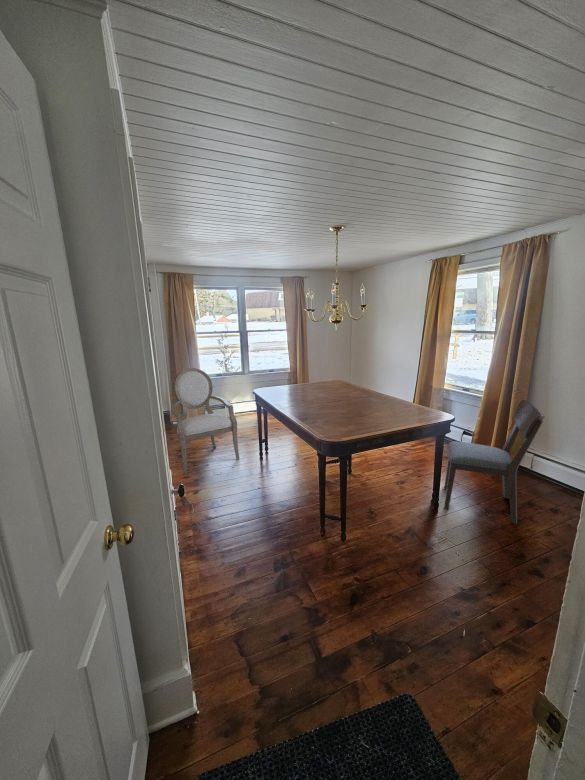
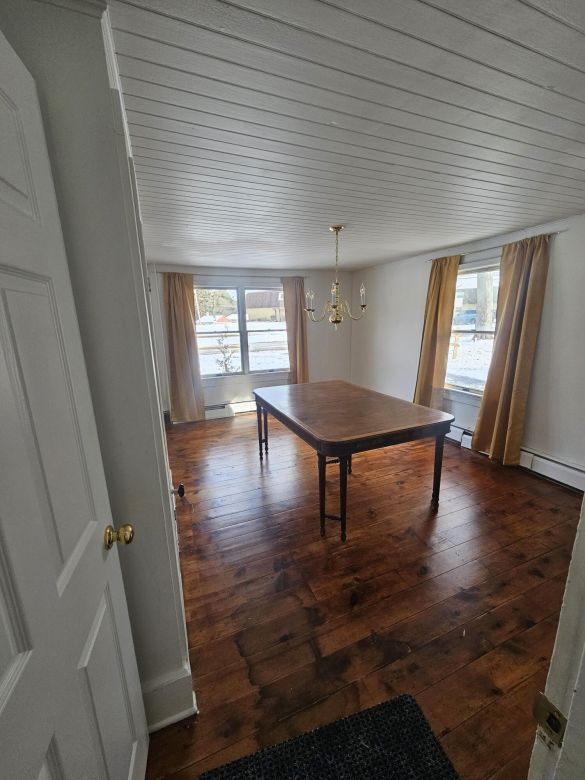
- chair [170,367,240,475]
- chair [443,399,546,525]
